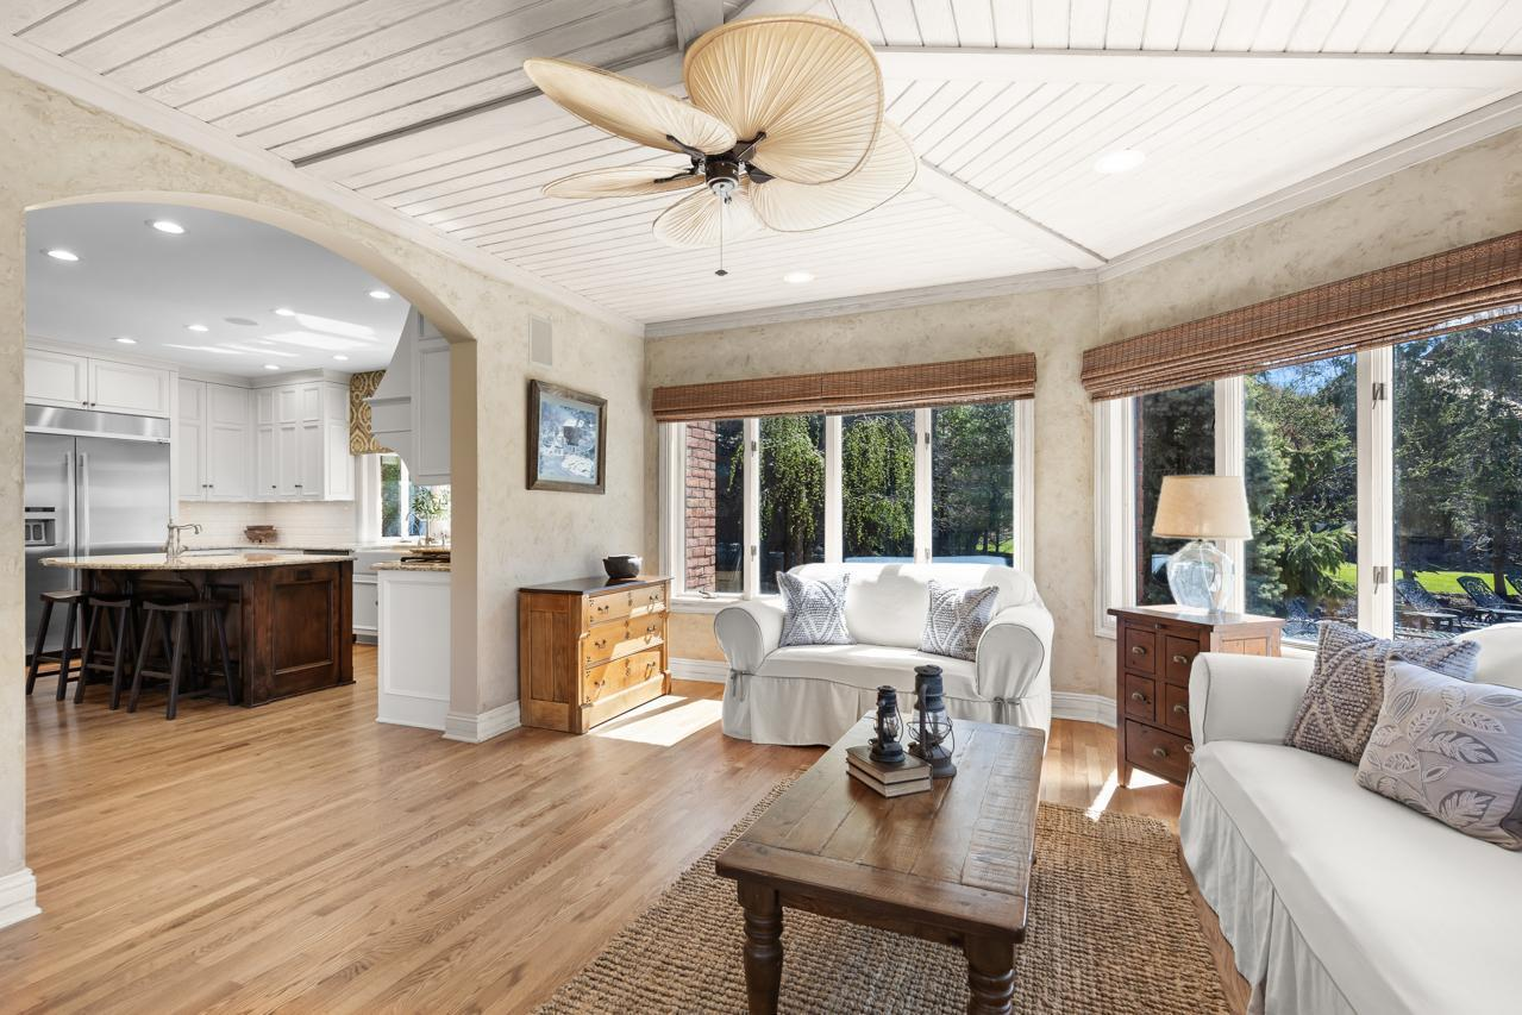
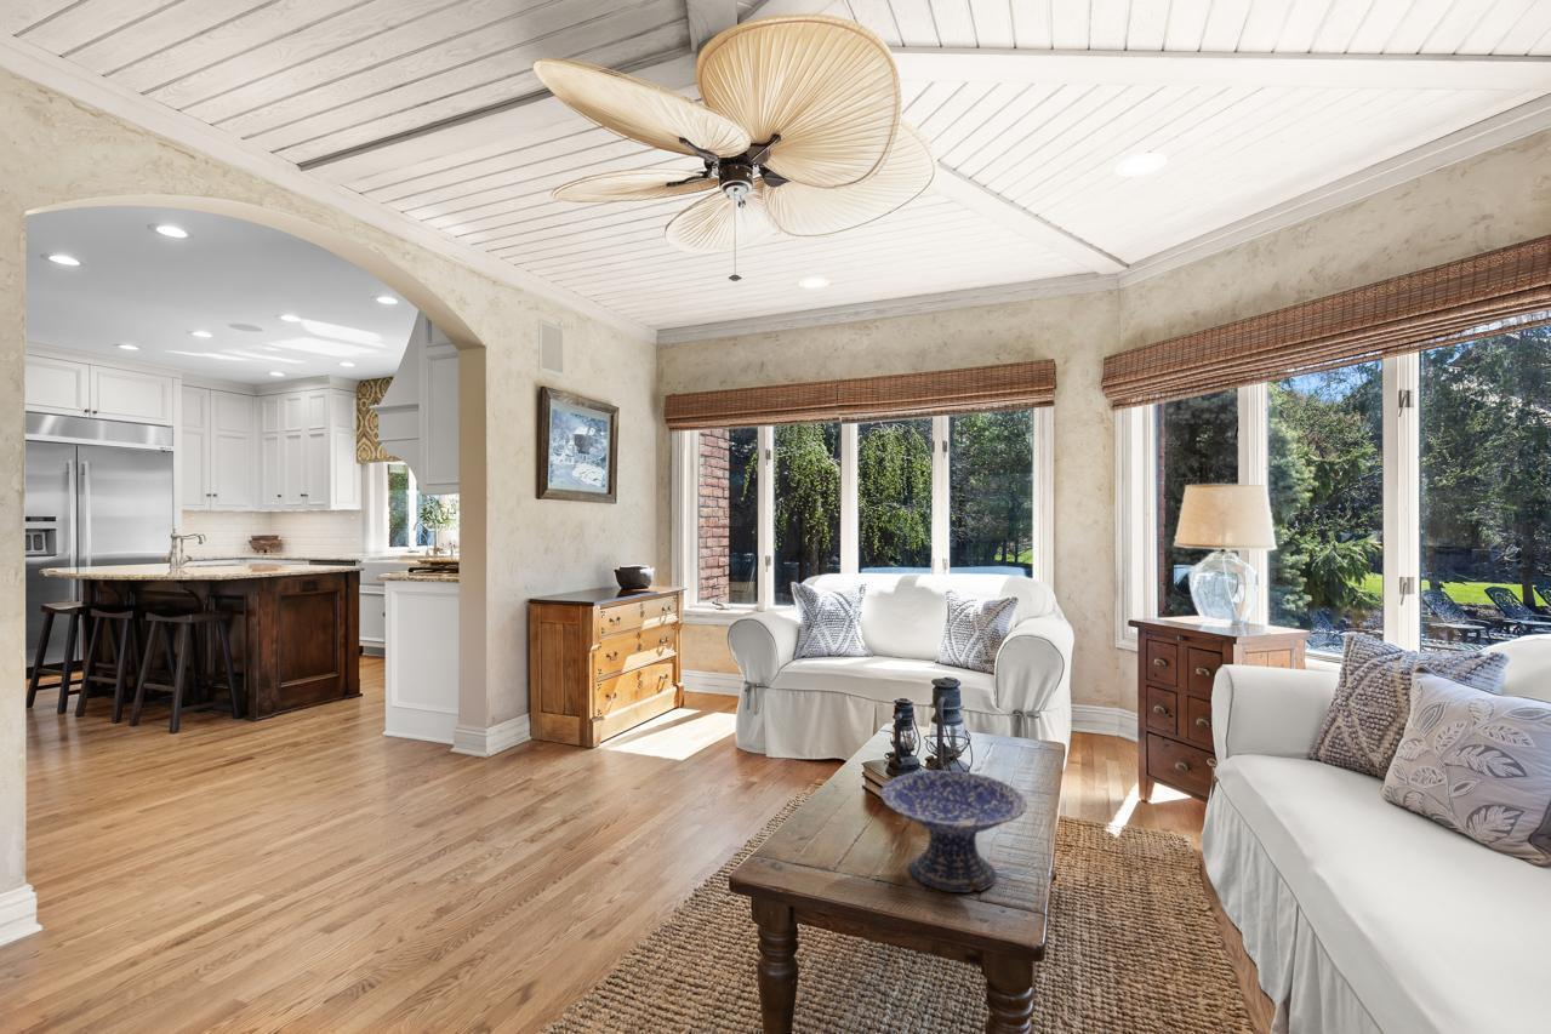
+ decorative bowl [879,770,1028,893]
